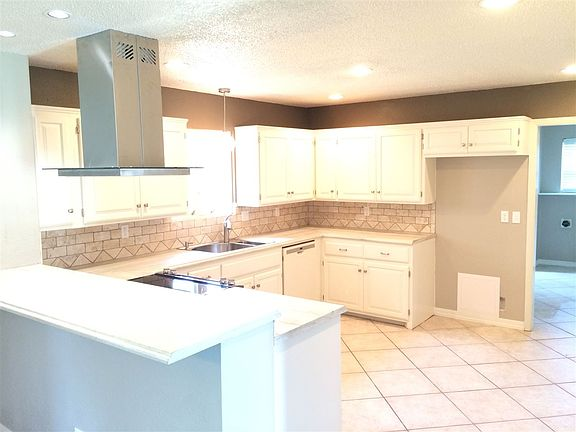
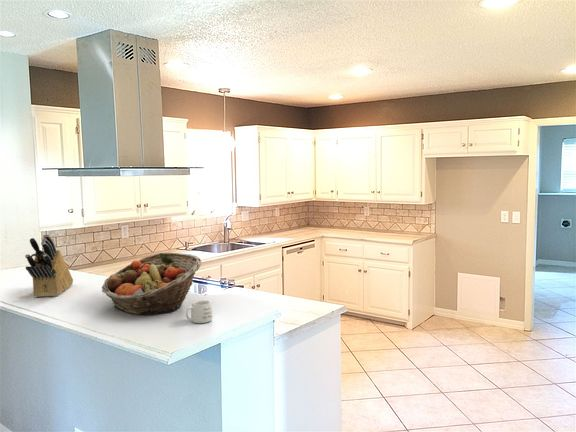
+ fruit basket [101,252,202,315]
+ knife block [24,233,74,298]
+ mug [185,300,213,324]
